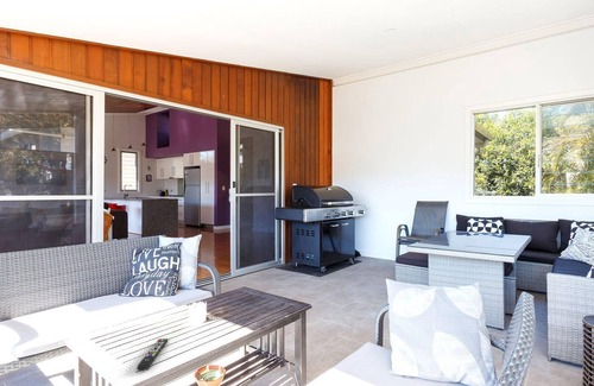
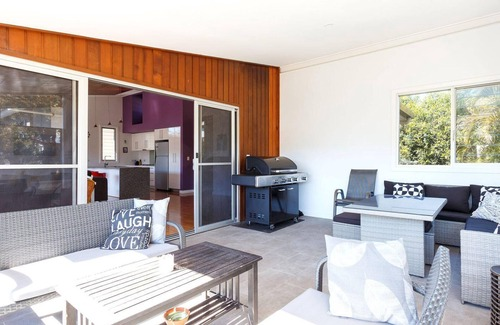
- remote control [135,337,169,372]
